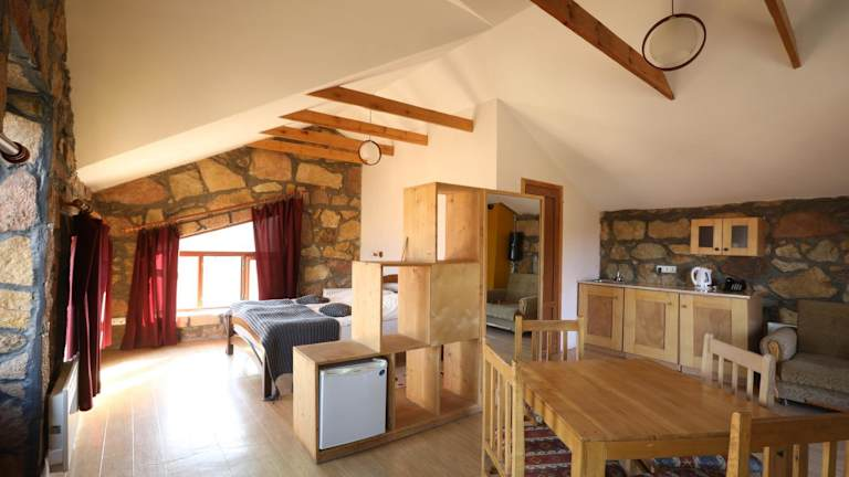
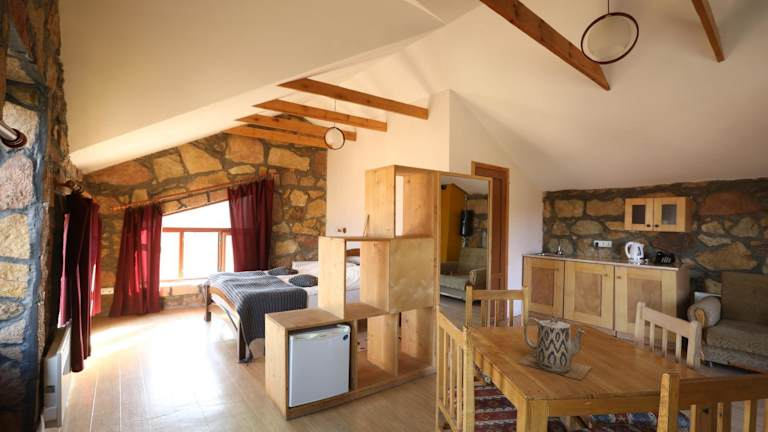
+ teapot [516,313,592,381]
